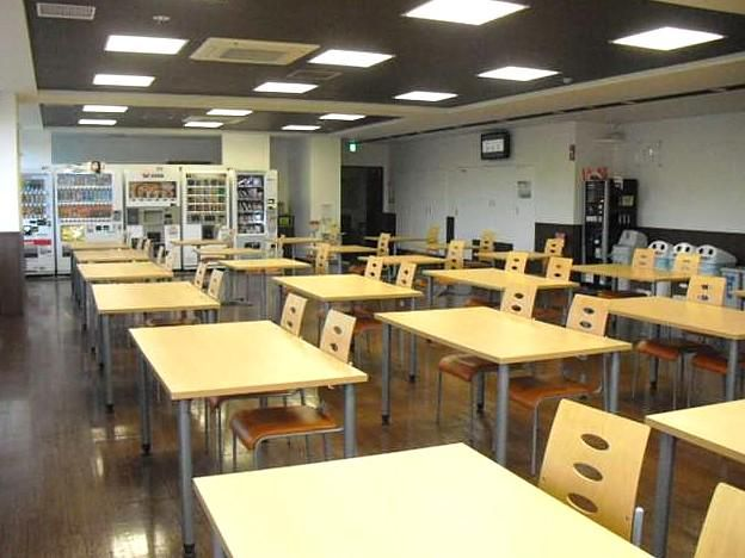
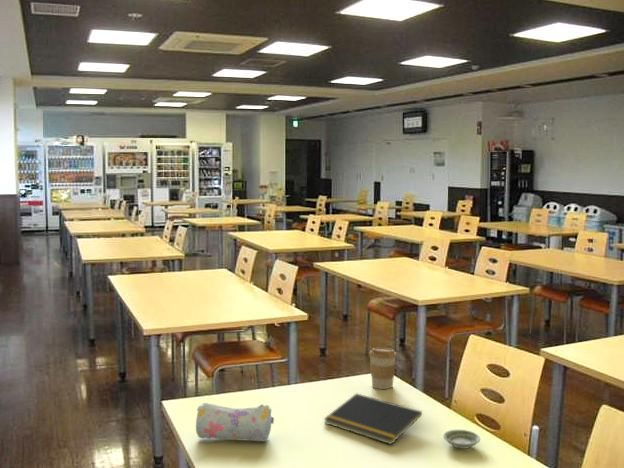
+ saucer [442,429,481,450]
+ notepad [323,392,423,445]
+ coffee cup [368,347,398,390]
+ pencil case [195,402,275,442]
